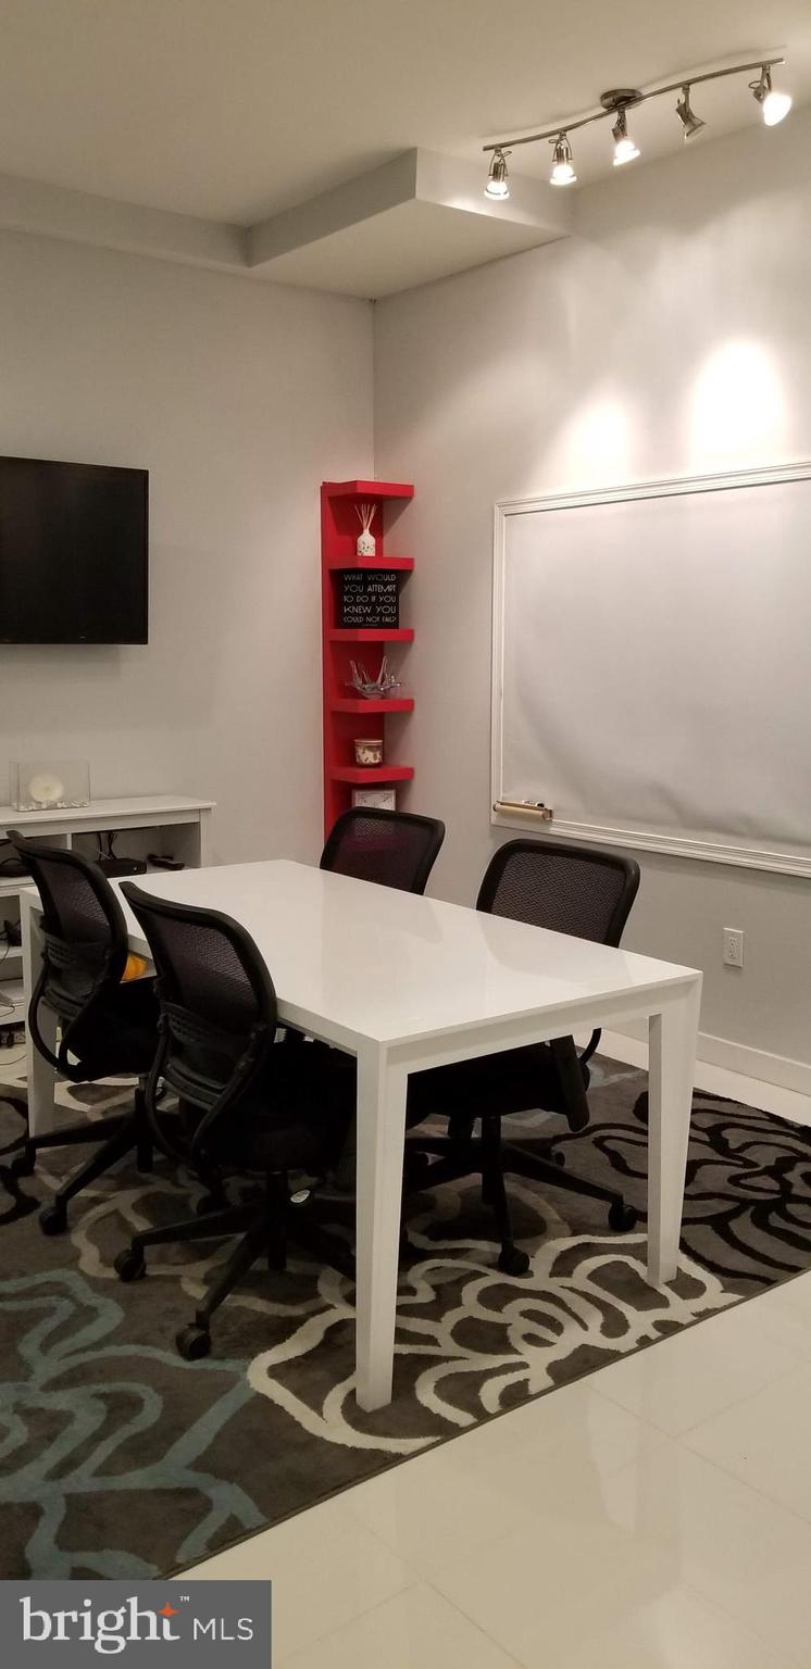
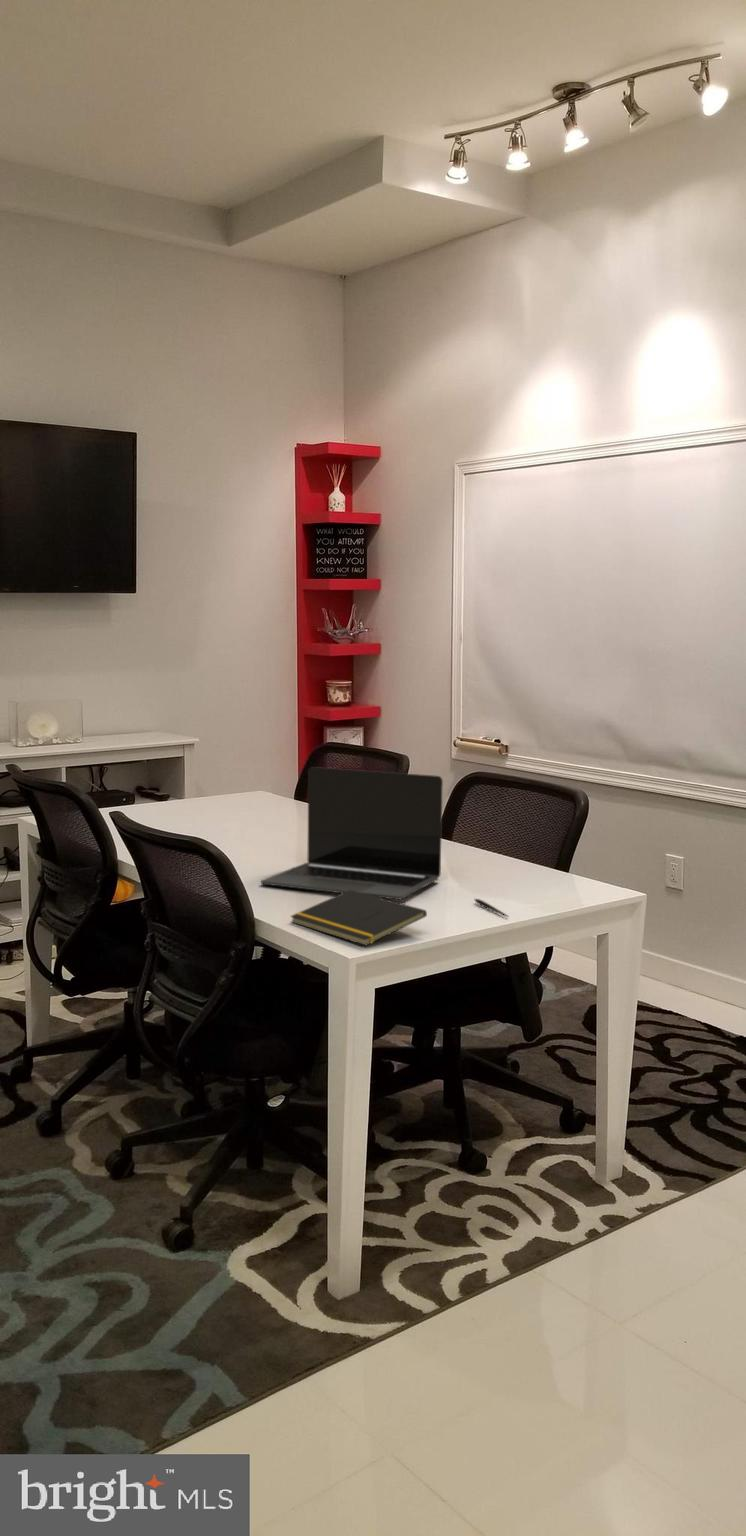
+ notepad [289,890,428,947]
+ laptop [260,766,444,900]
+ pen [473,898,509,918]
